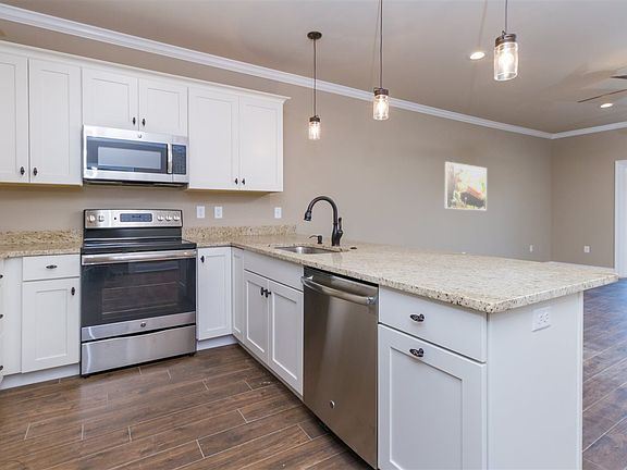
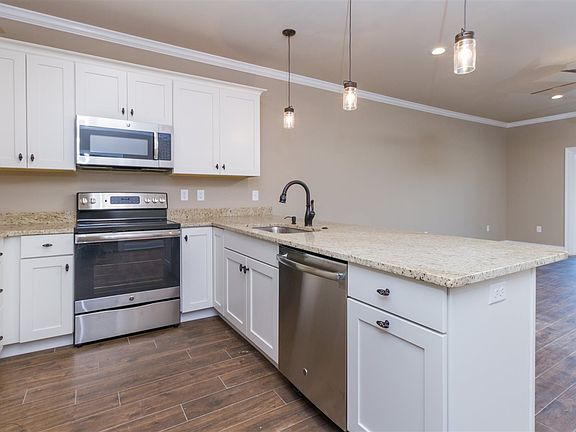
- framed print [444,161,488,211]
